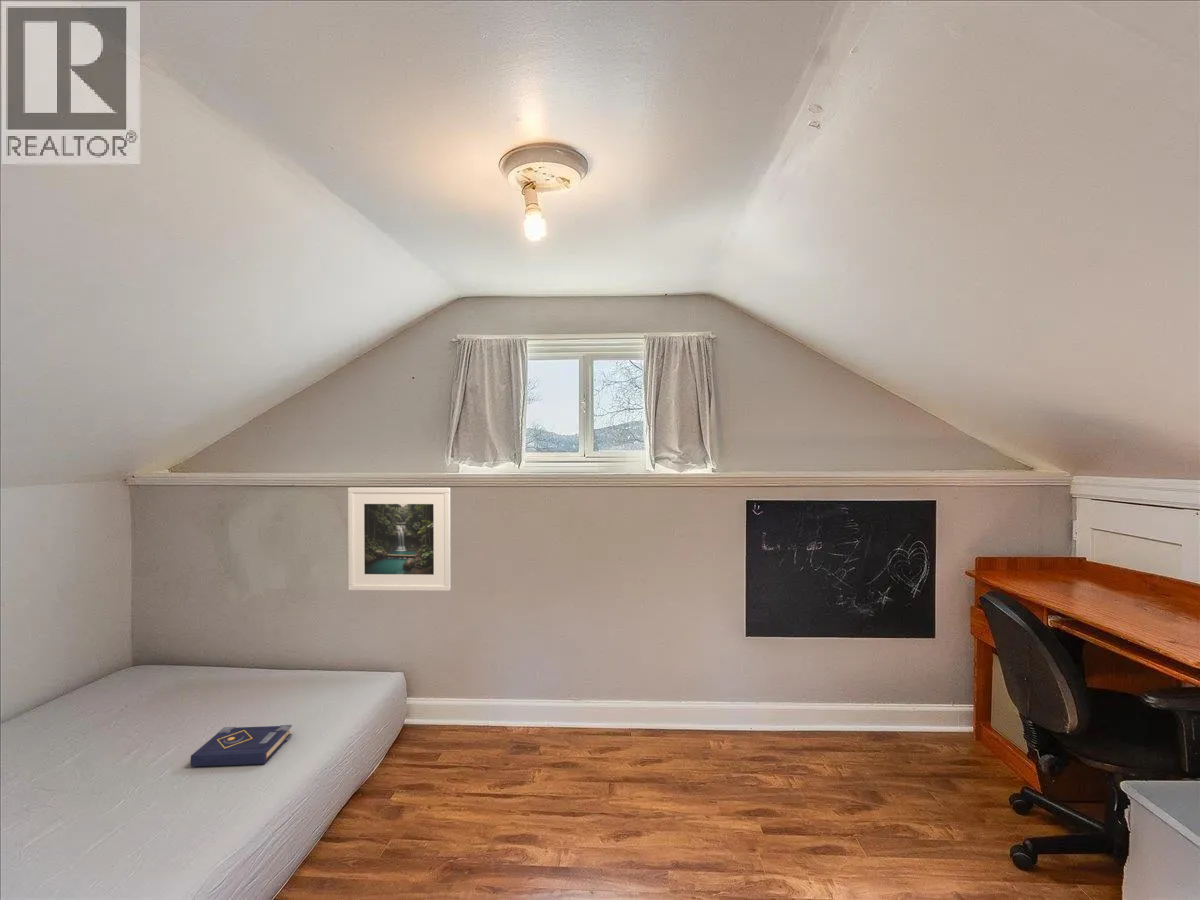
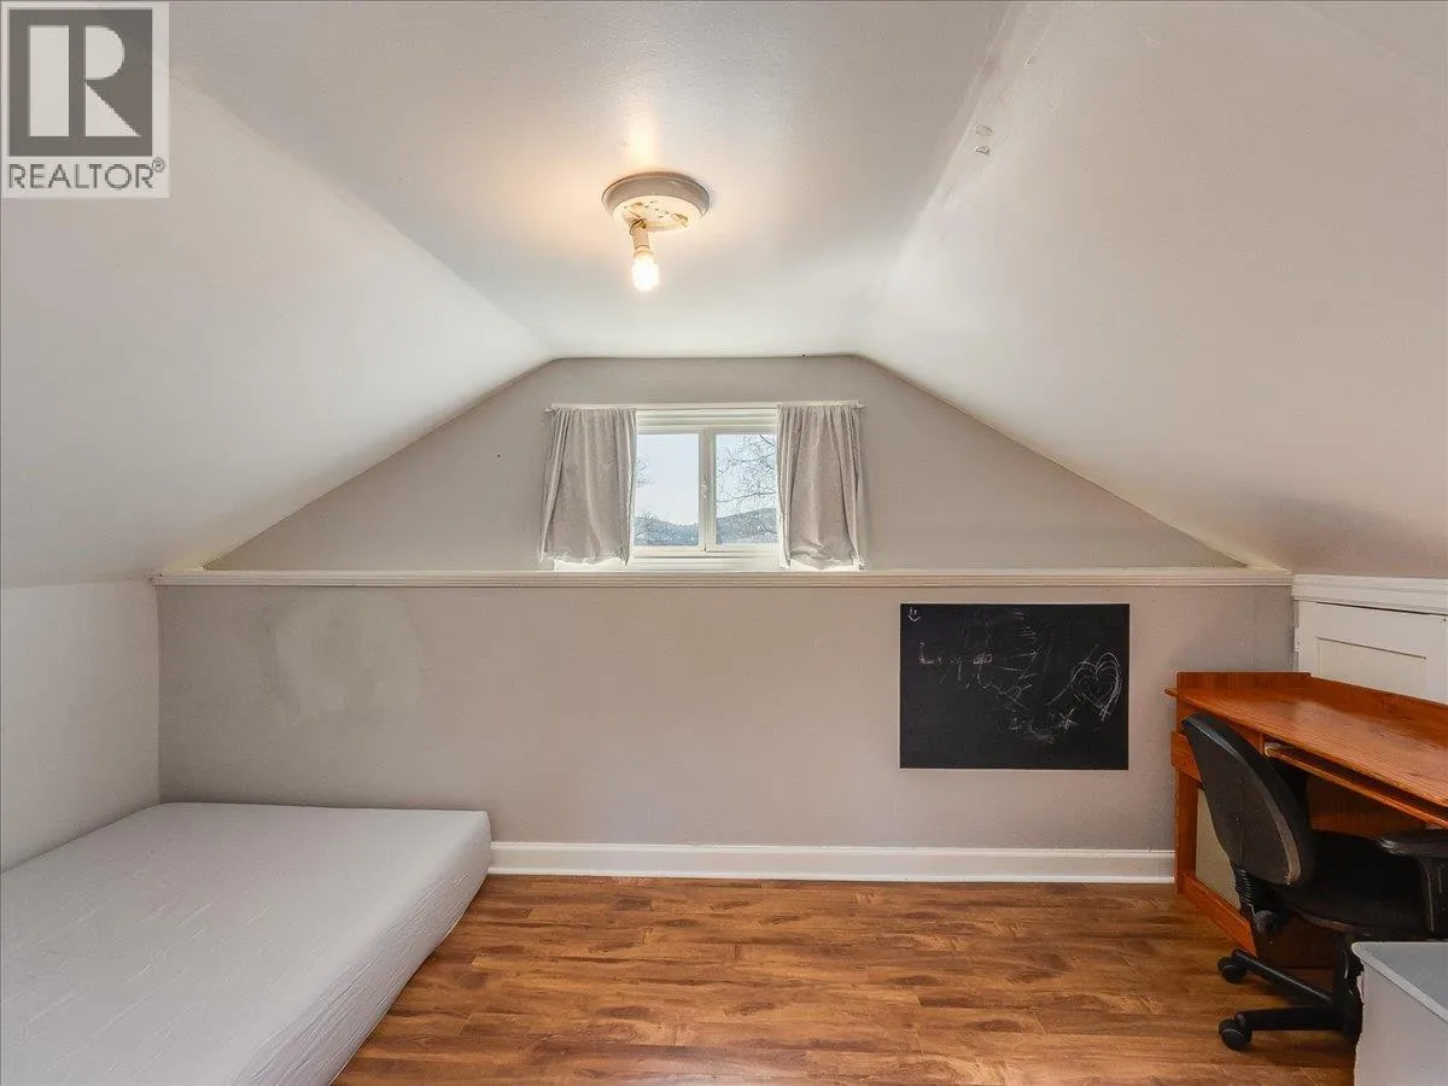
- book [189,724,293,768]
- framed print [347,487,452,592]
